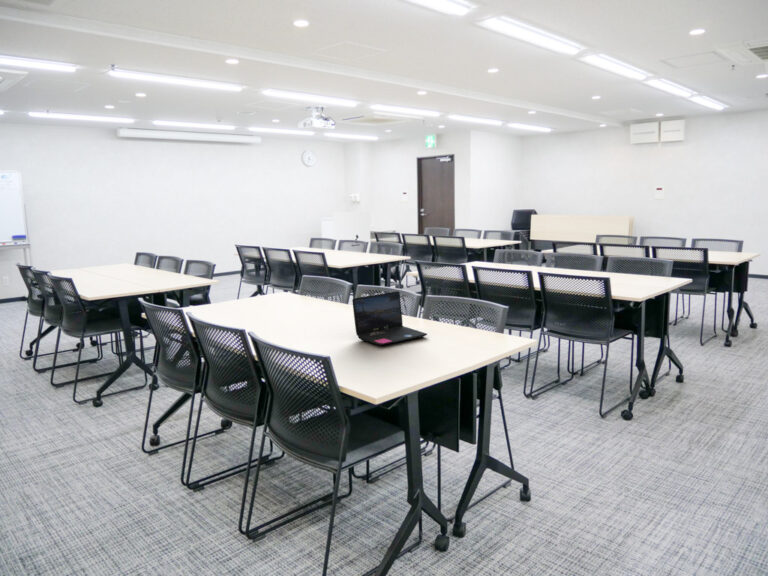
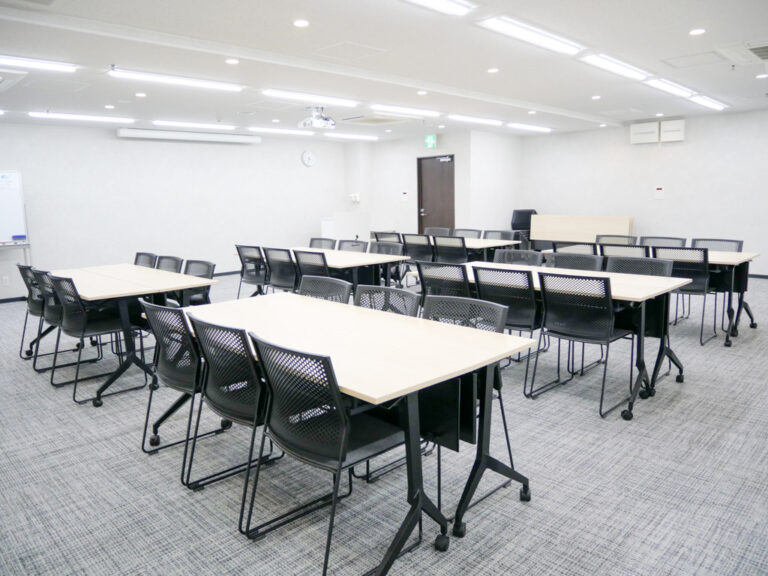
- laptop [351,290,428,346]
